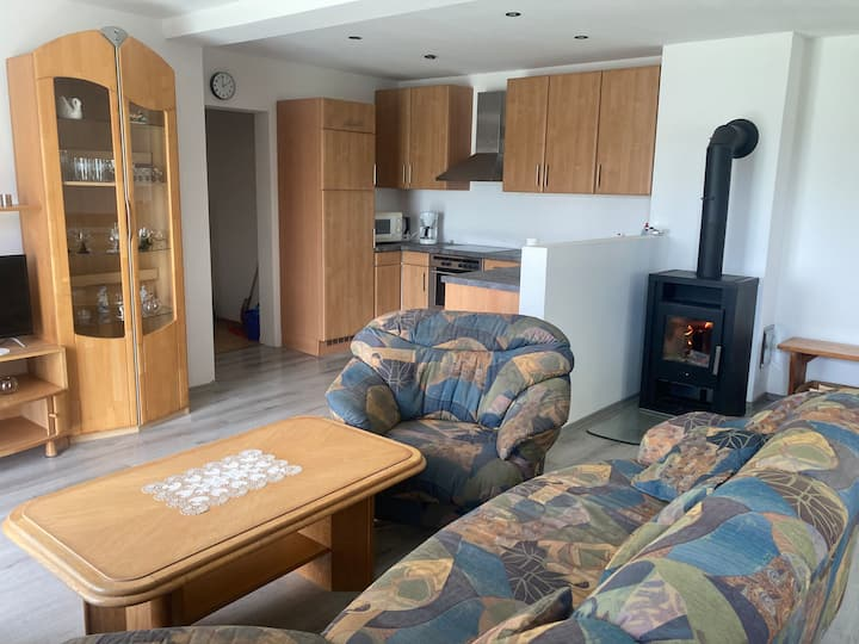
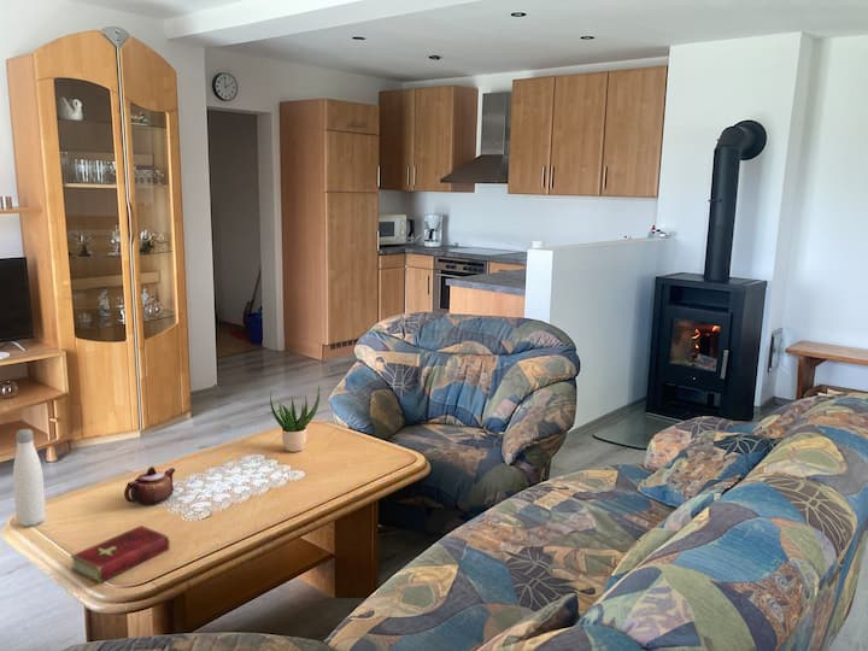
+ teapot [123,465,176,506]
+ potted plant [269,383,321,453]
+ water bottle [12,428,47,527]
+ hardcover book [69,524,171,585]
